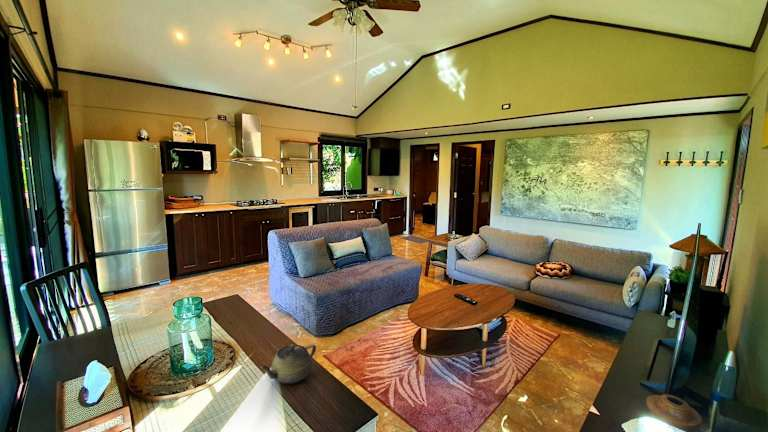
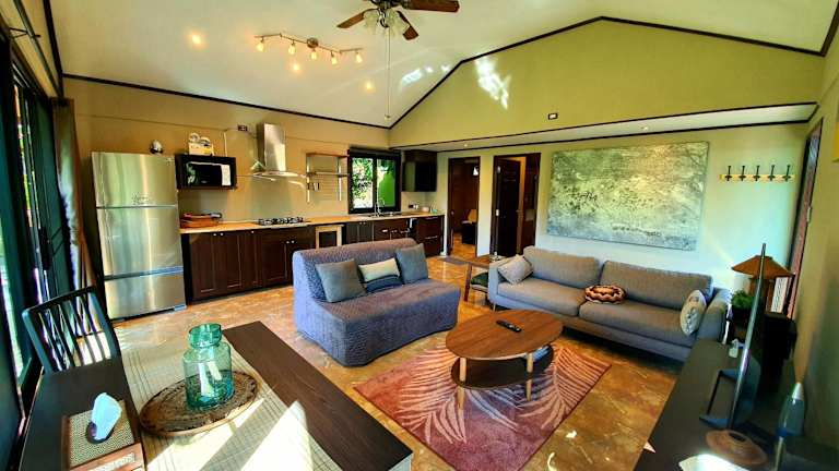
- teapot [259,343,317,385]
